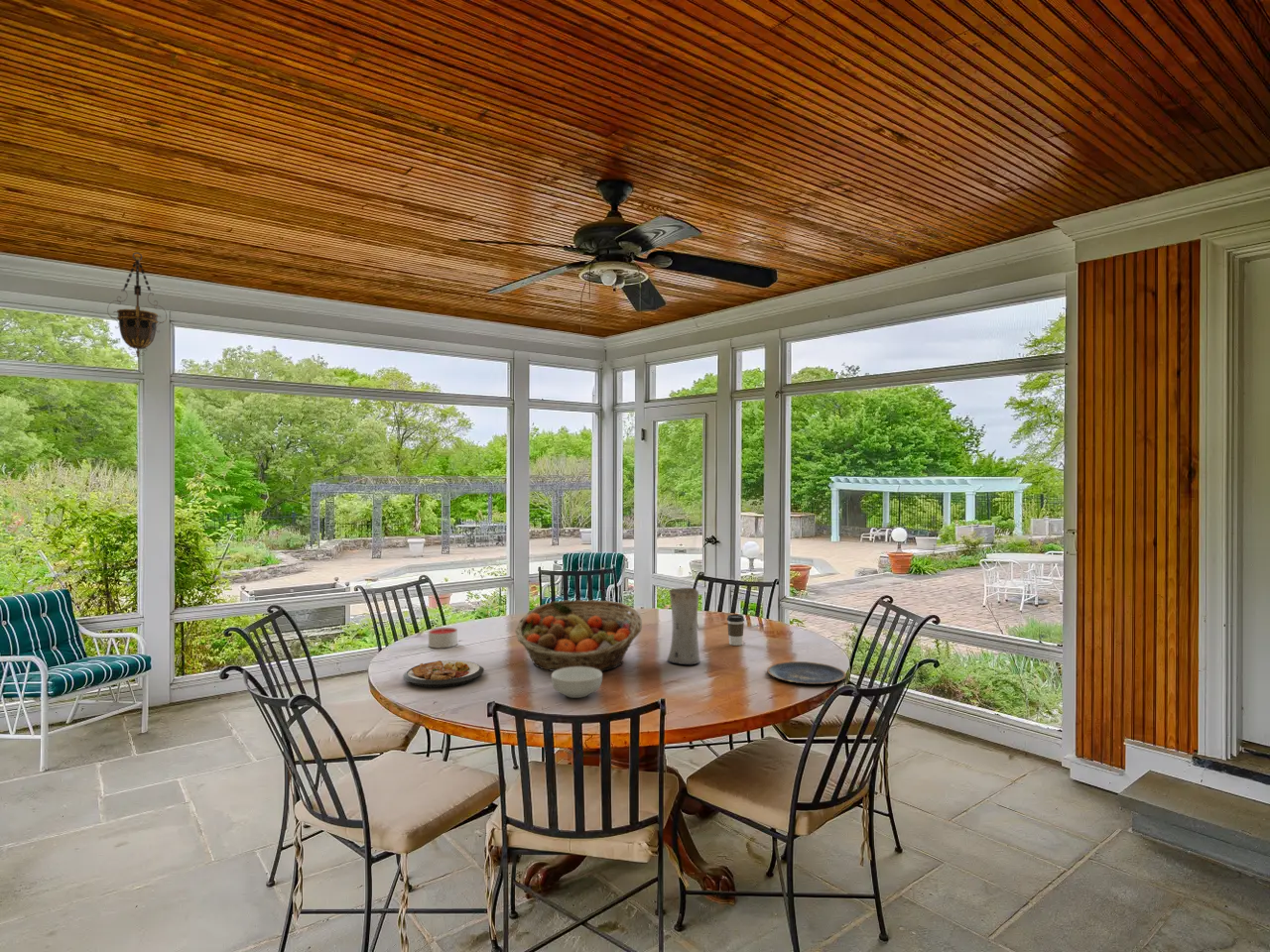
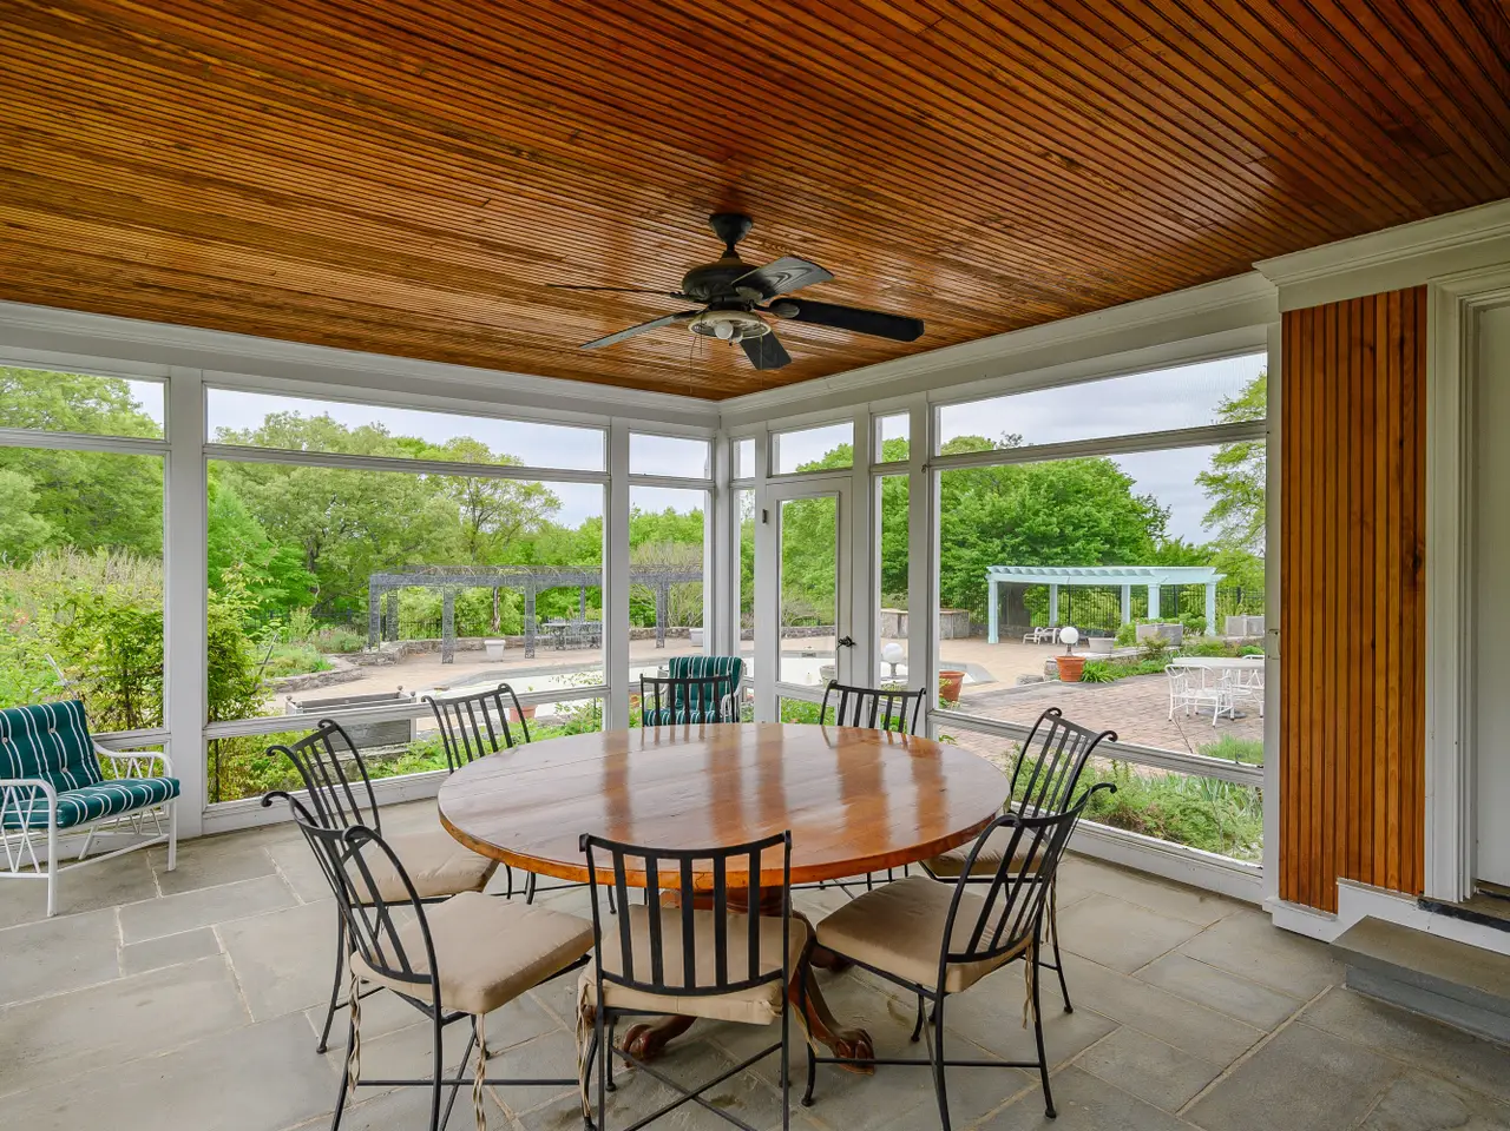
- vase [666,587,701,665]
- candle [428,627,458,649]
- fruit basket [514,599,643,672]
- hanging lantern [106,251,168,358]
- plate [766,660,847,685]
- cereal bowl [551,666,603,699]
- coffee cup [726,614,745,647]
- plate [402,659,485,689]
